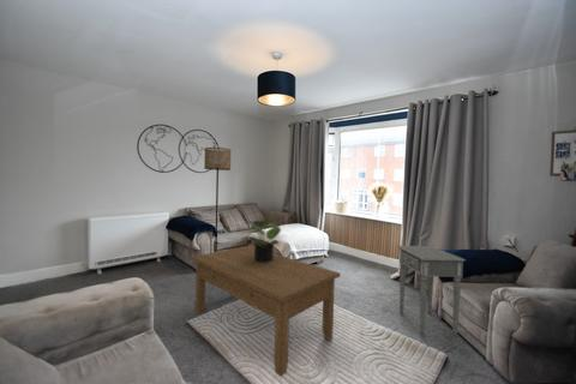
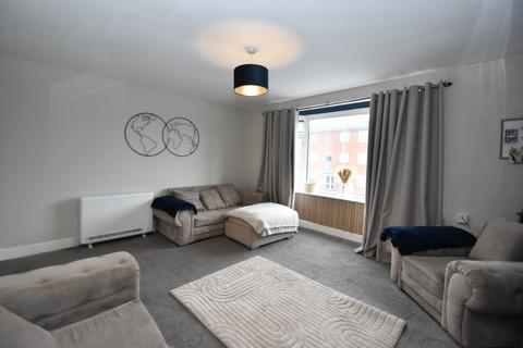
- potted plant [245,218,282,263]
- coffee table [191,245,341,378]
- side table [396,245,467,337]
- floor lamp [203,146,232,252]
